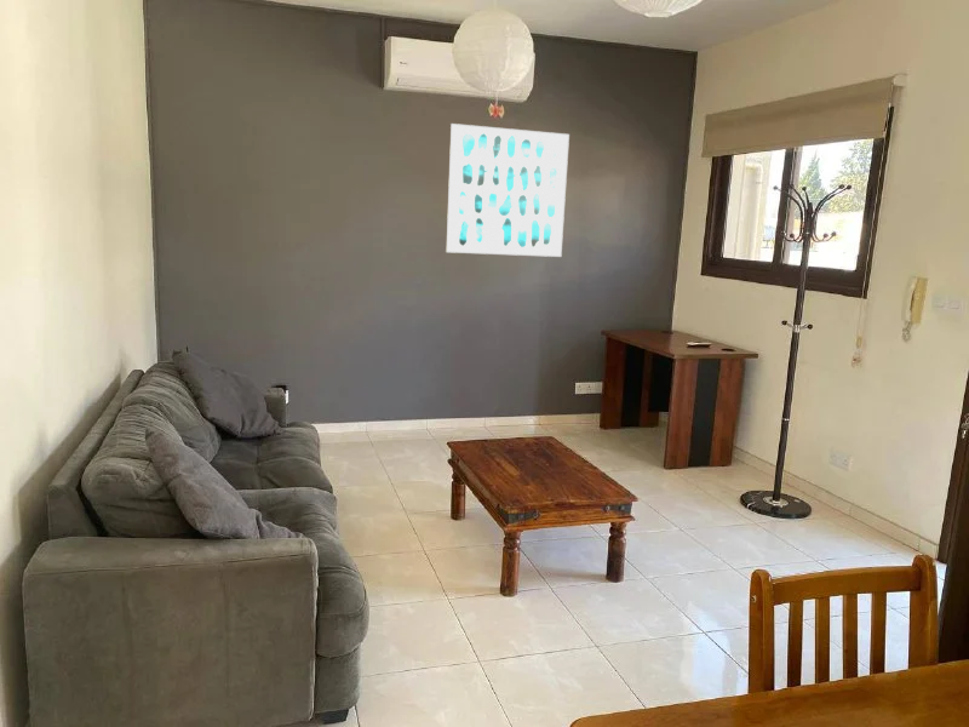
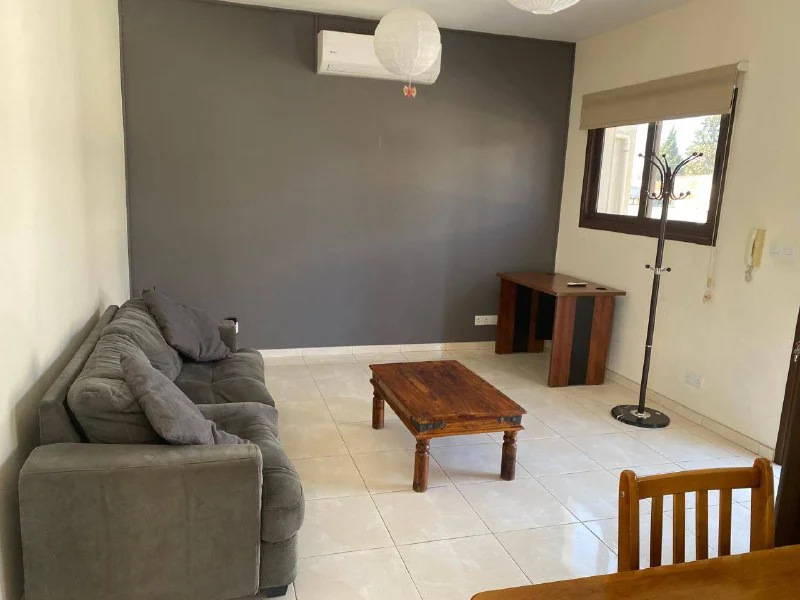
- wall art [445,122,570,258]
